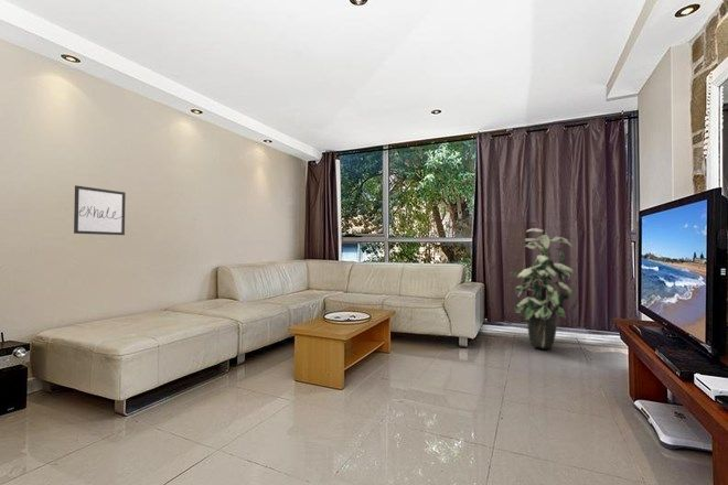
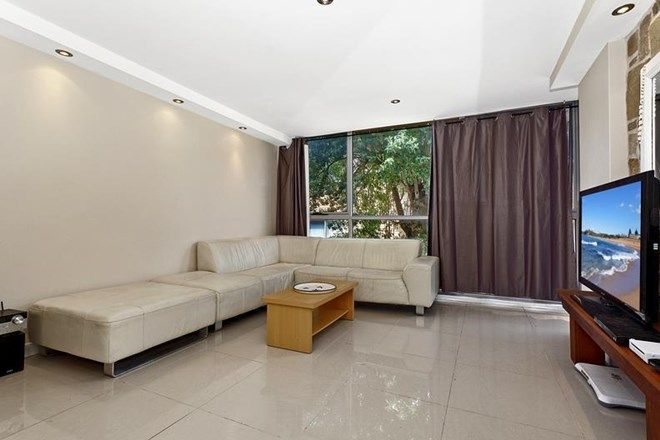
- indoor plant [508,227,575,349]
- wall art [73,184,127,236]
